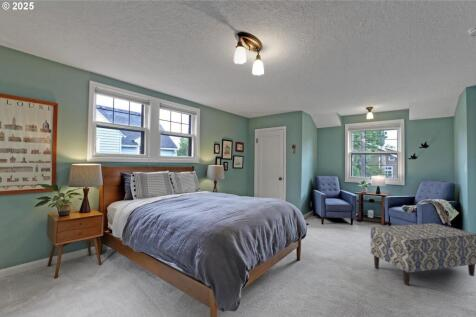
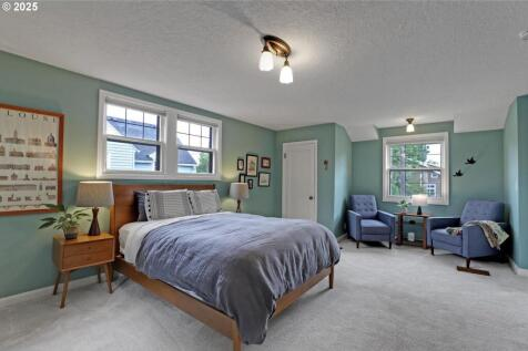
- bench [370,222,476,286]
